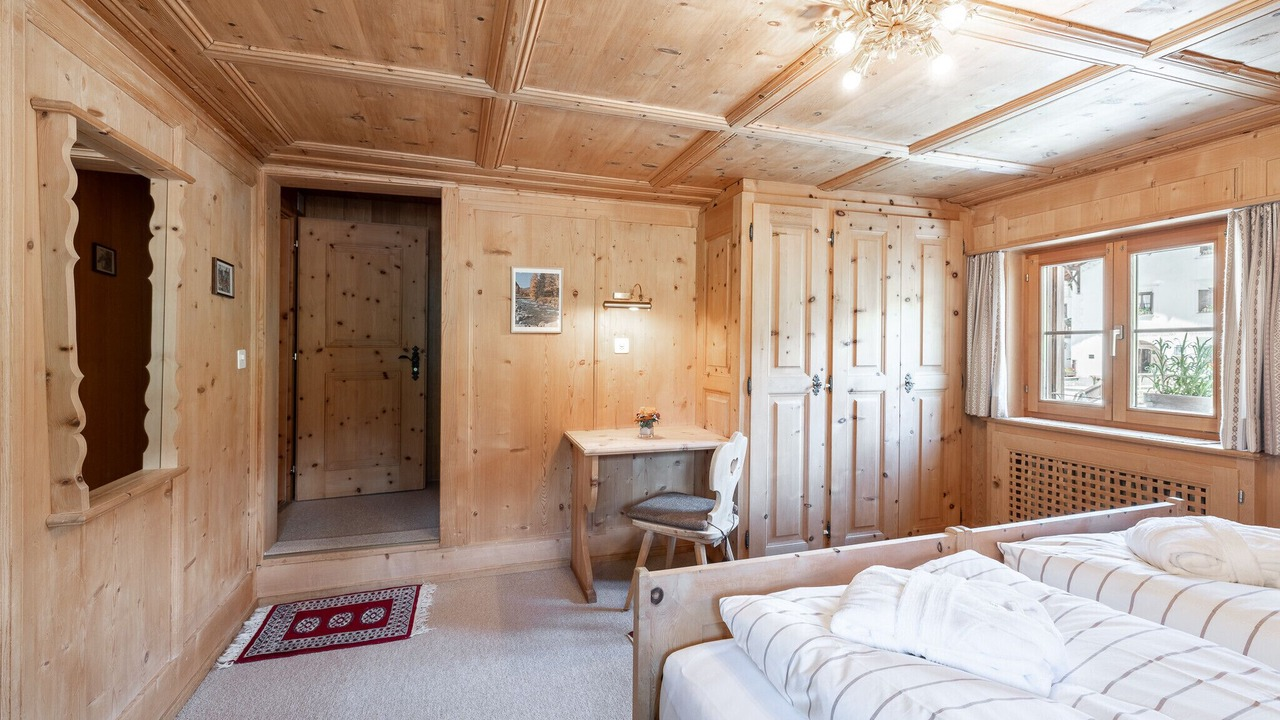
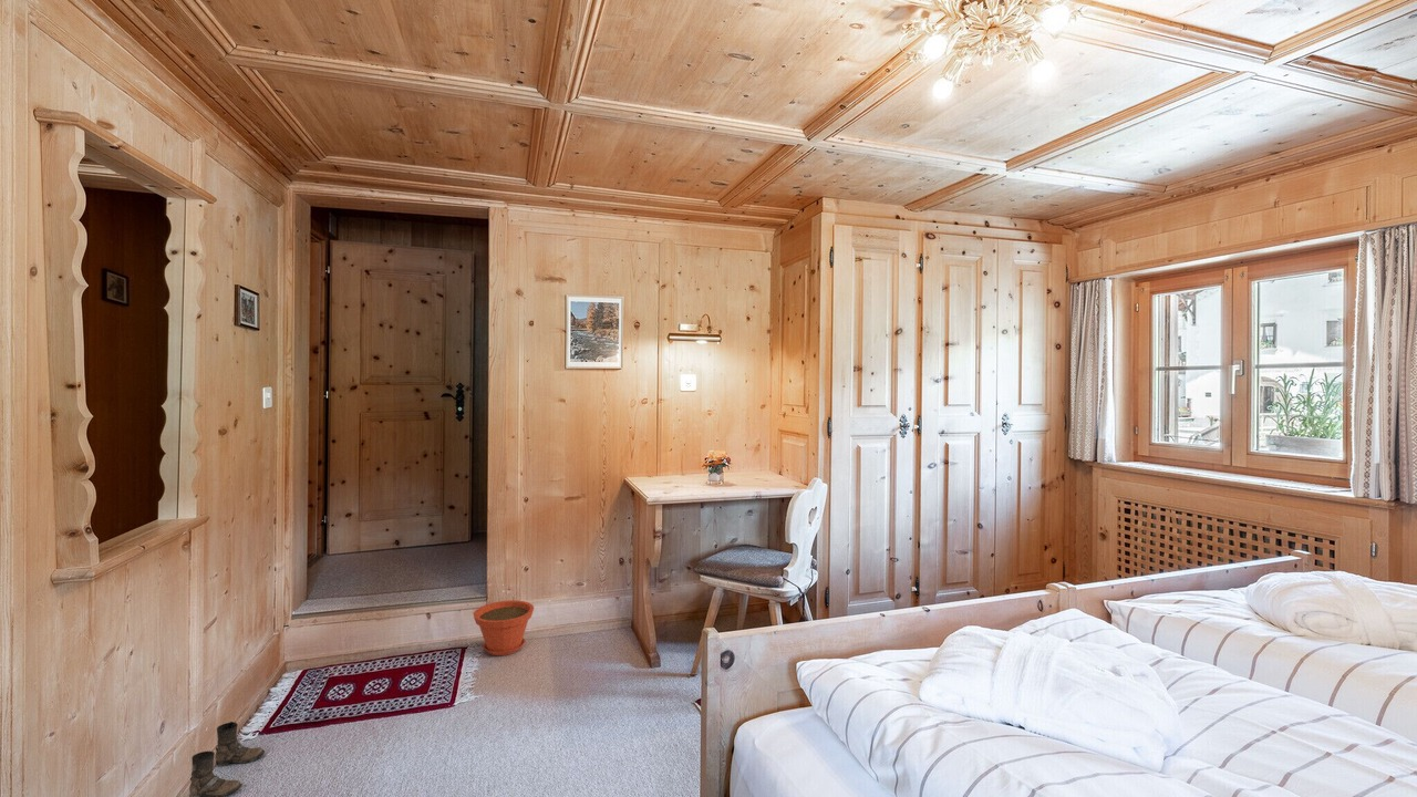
+ plant pot [472,599,535,656]
+ boots [188,721,266,797]
